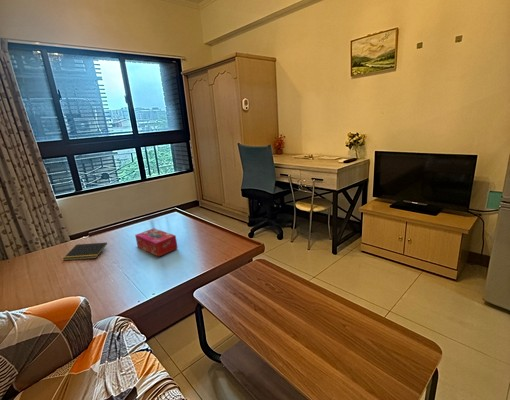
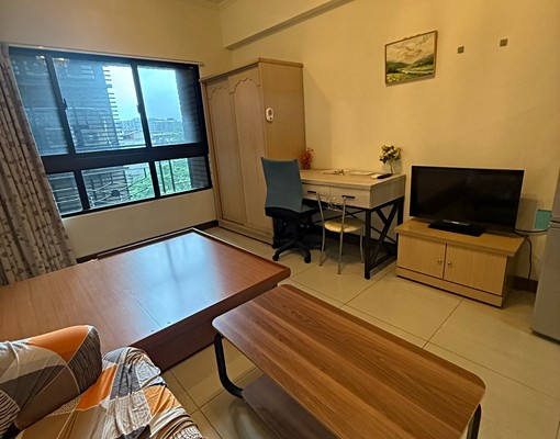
- notepad [62,242,108,261]
- tissue box [134,227,179,258]
